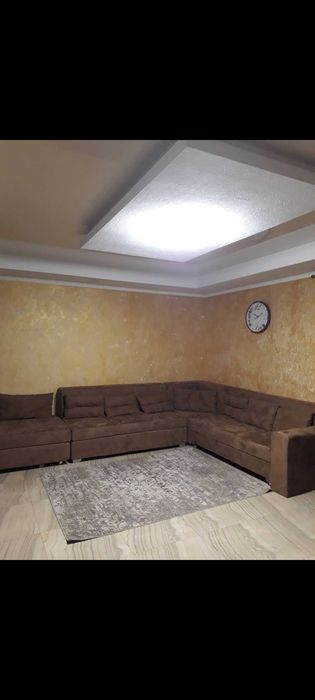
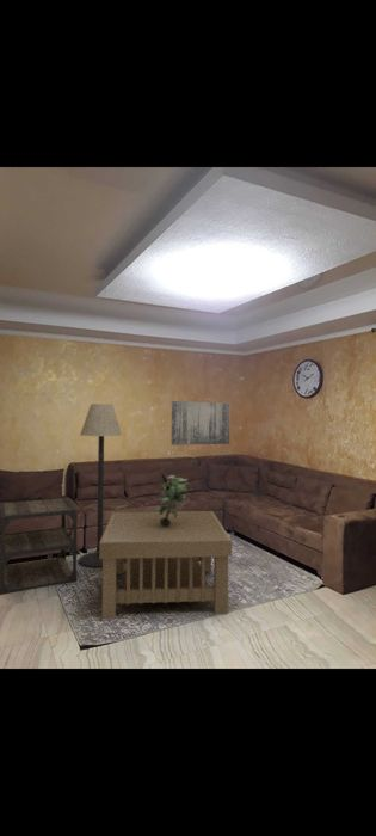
+ coffee table [99,510,233,620]
+ potted plant [154,474,191,527]
+ side table [0,496,79,596]
+ wall art [171,400,232,447]
+ floor lamp [78,402,124,568]
